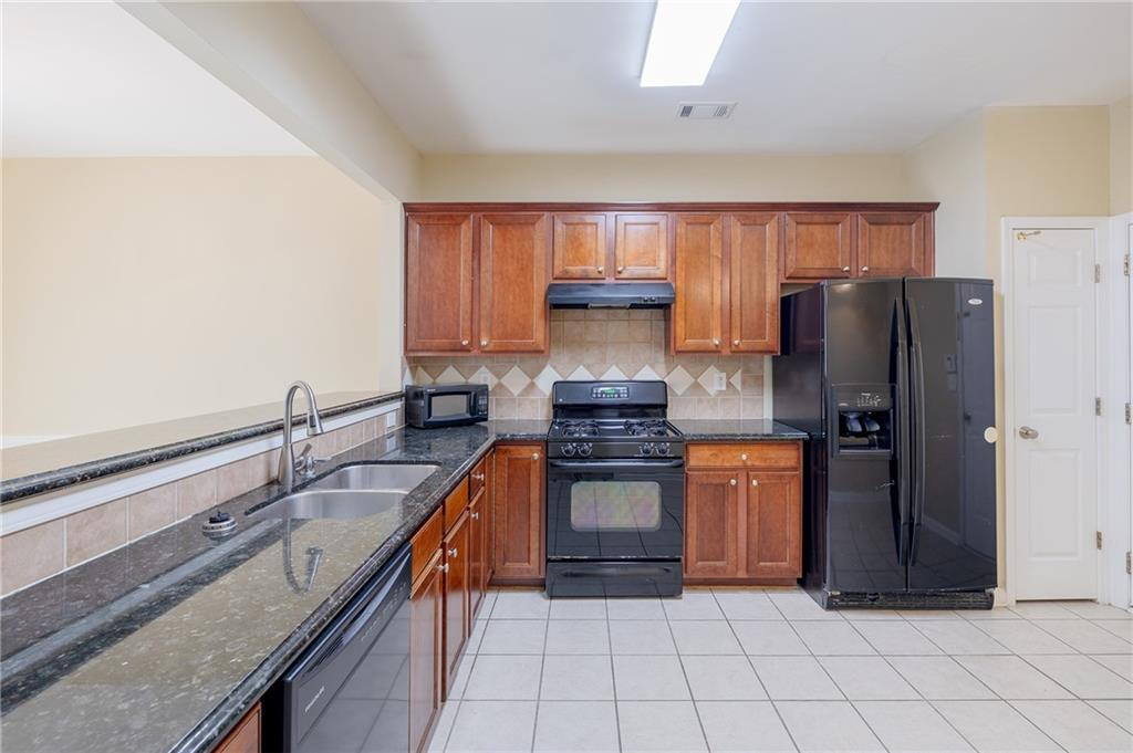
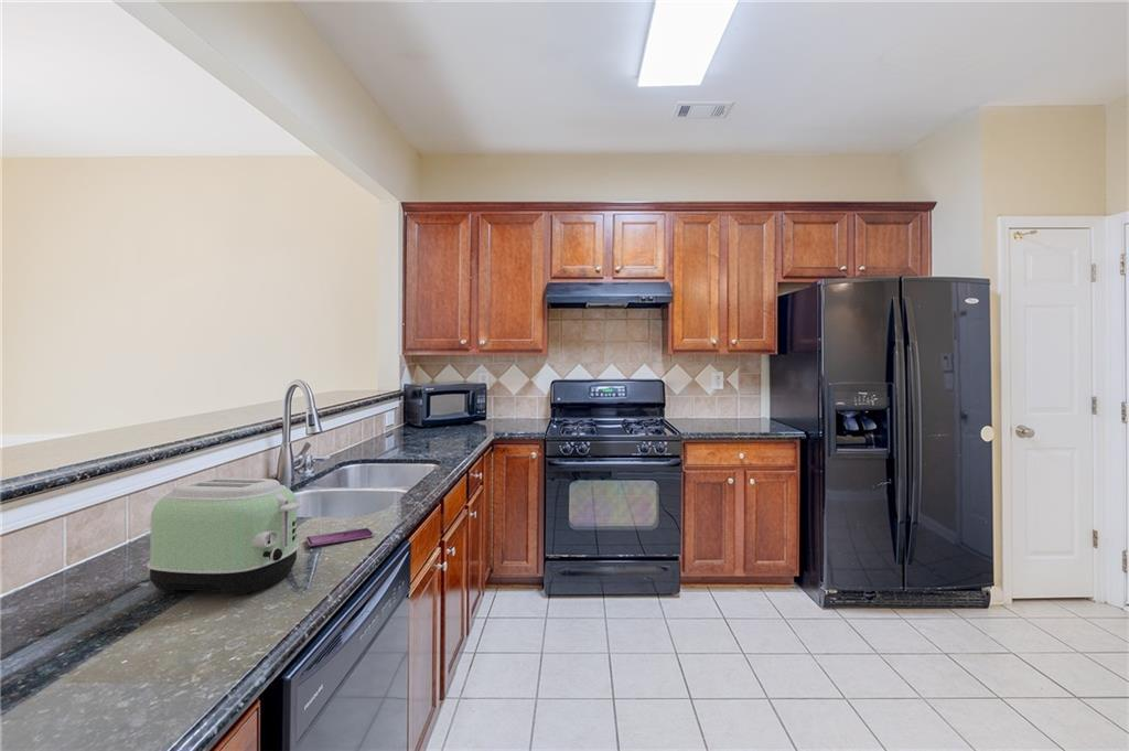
+ smartphone [305,527,375,547]
+ toaster [146,476,302,596]
